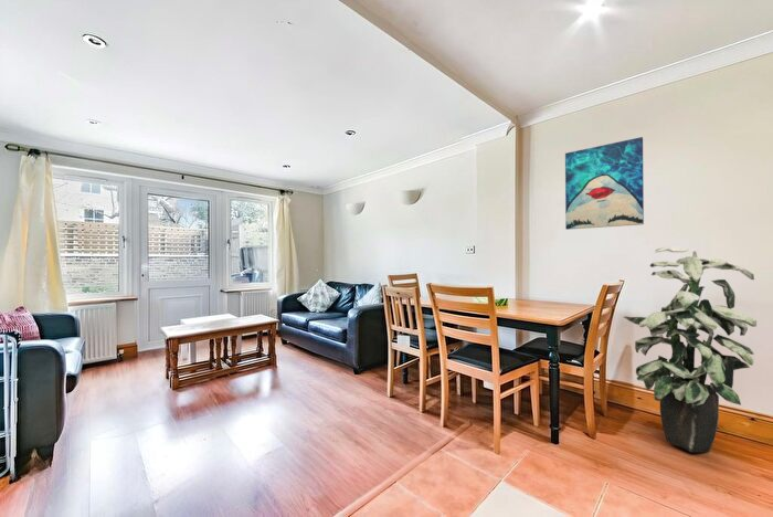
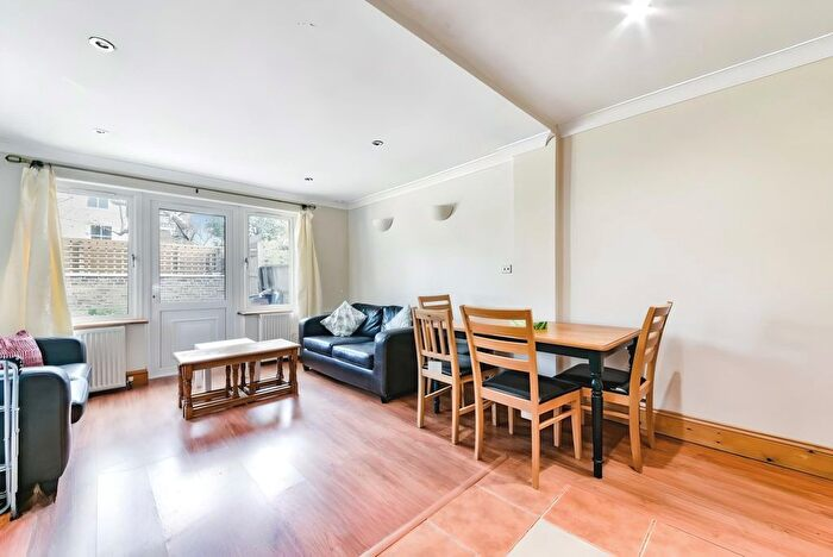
- wall art [564,136,645,231]
- indoor plant [623,245,758,454]
